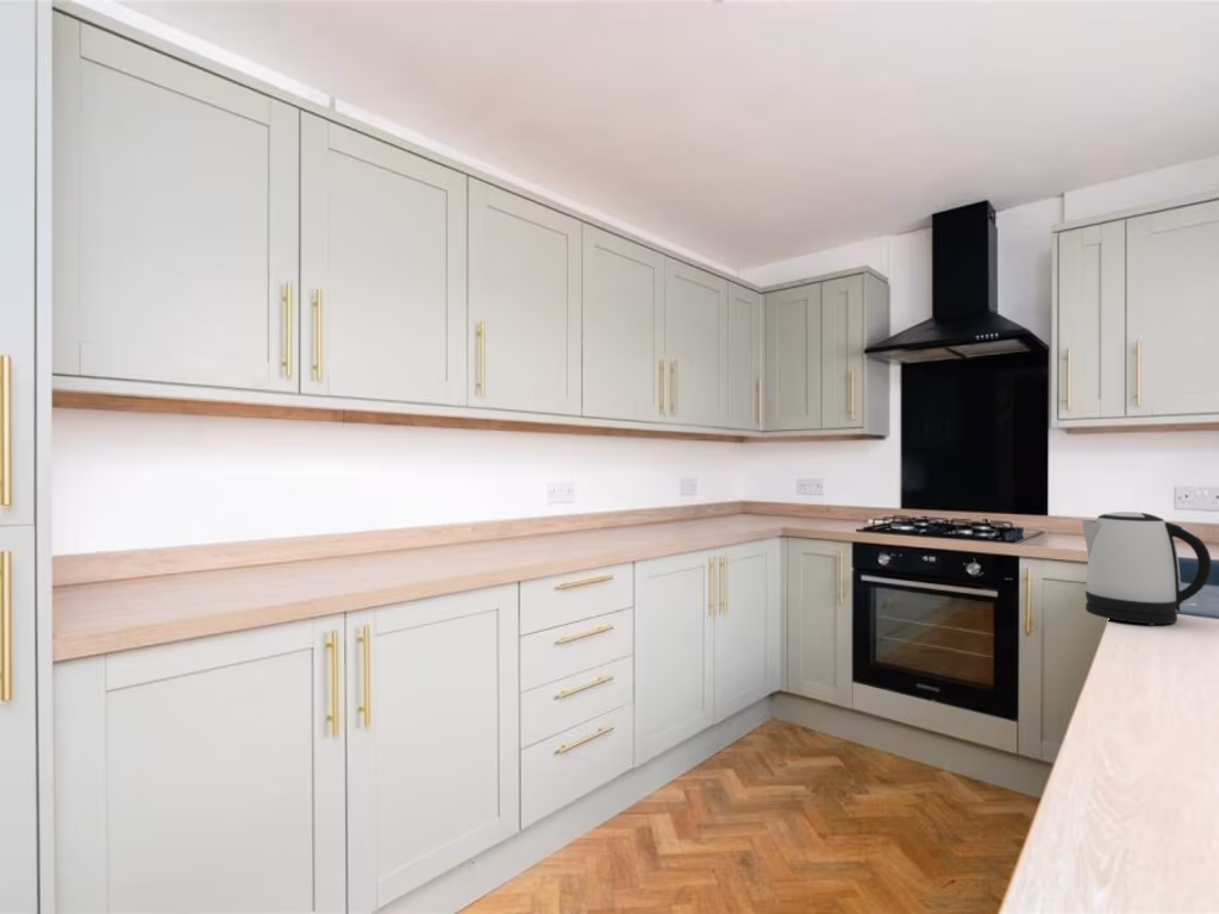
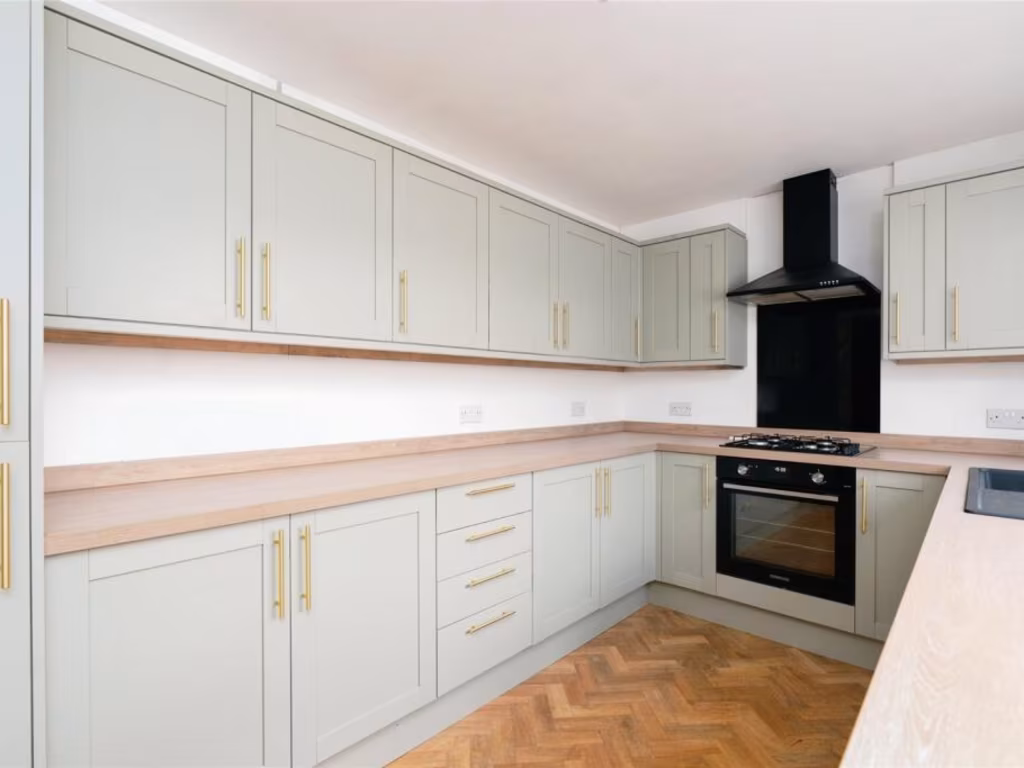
- kettle [1081,511,1213,626]
